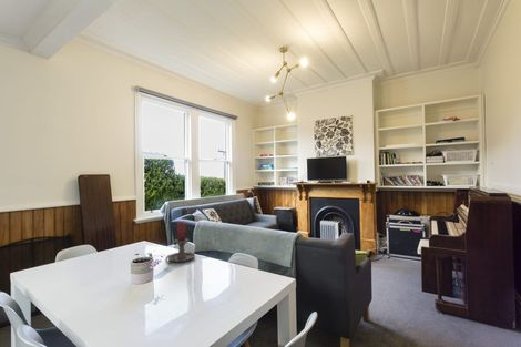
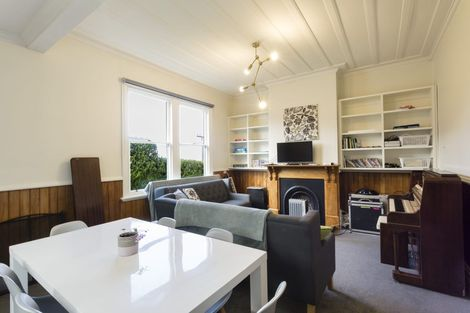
- candle holder [164,222,196,264]
